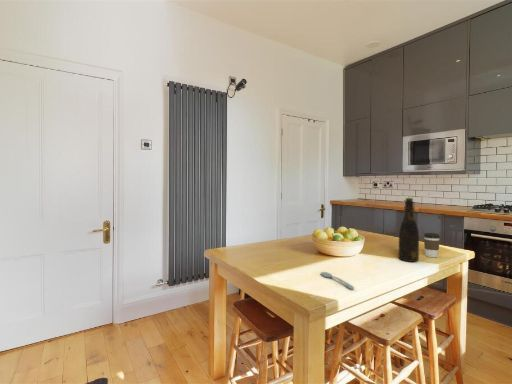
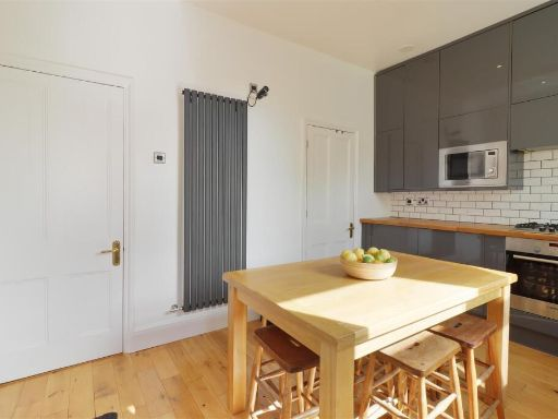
- bottle [398,197,420,263]
- spoon [319,271,355,290]
- coffee cup [423,232,441,258]
